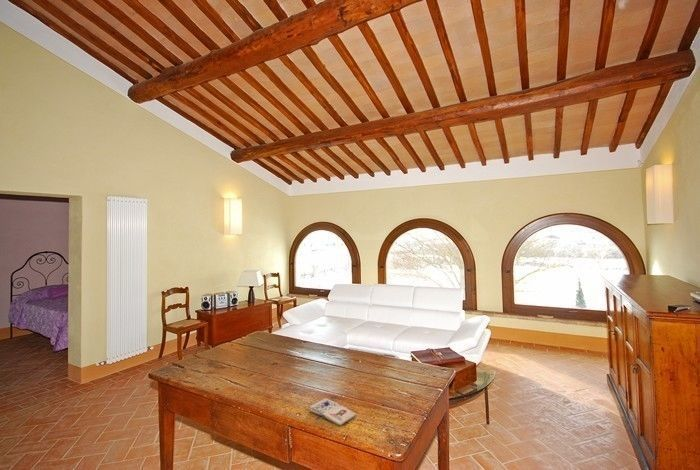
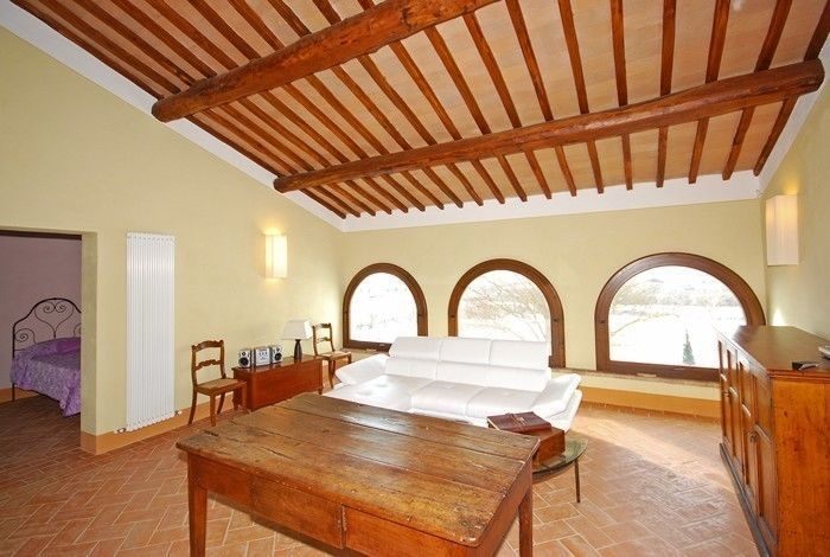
- paperback book [309,397,357,427]
